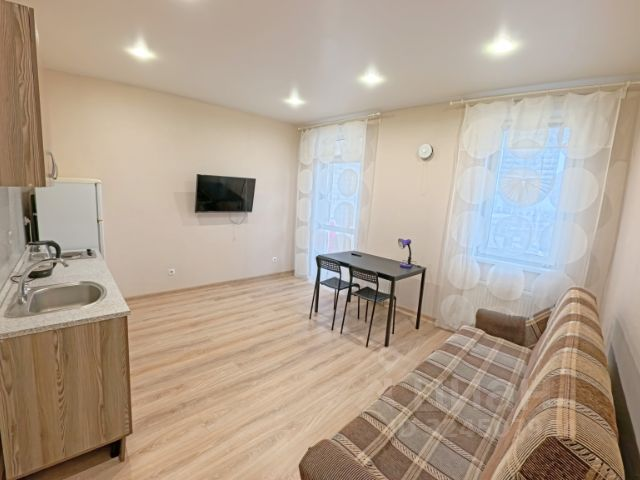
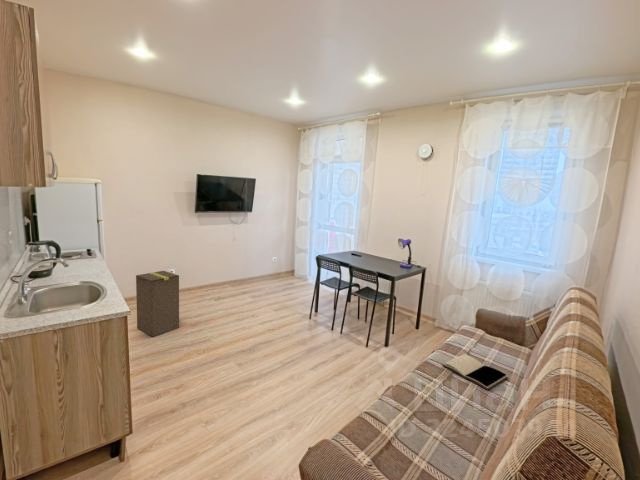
+ cardboard box [135,270,180,338]
+ book [442,353,509,391]
